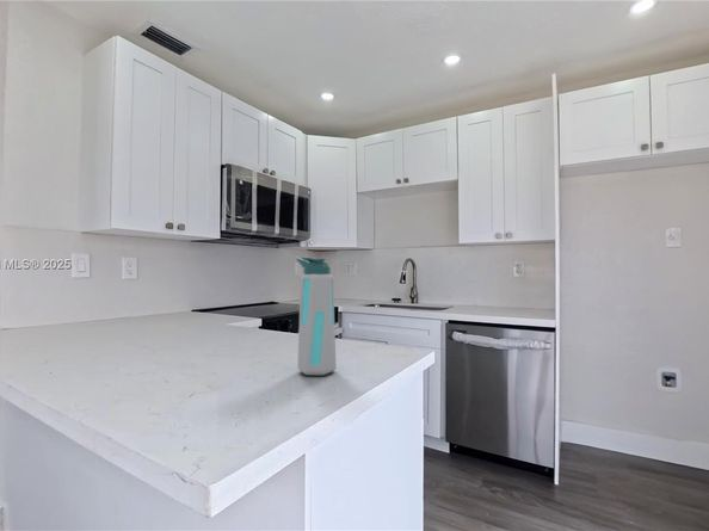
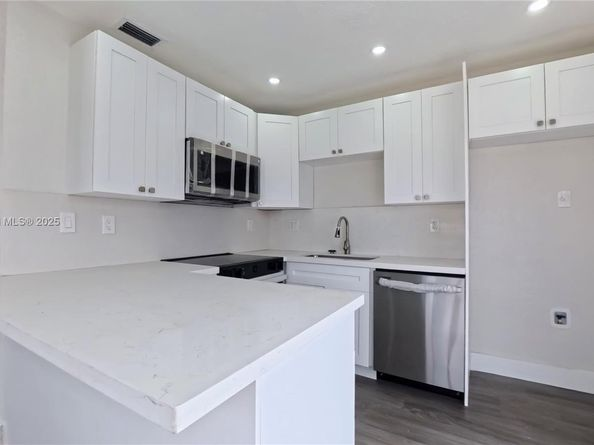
- water bottle [295,255,338,376]
